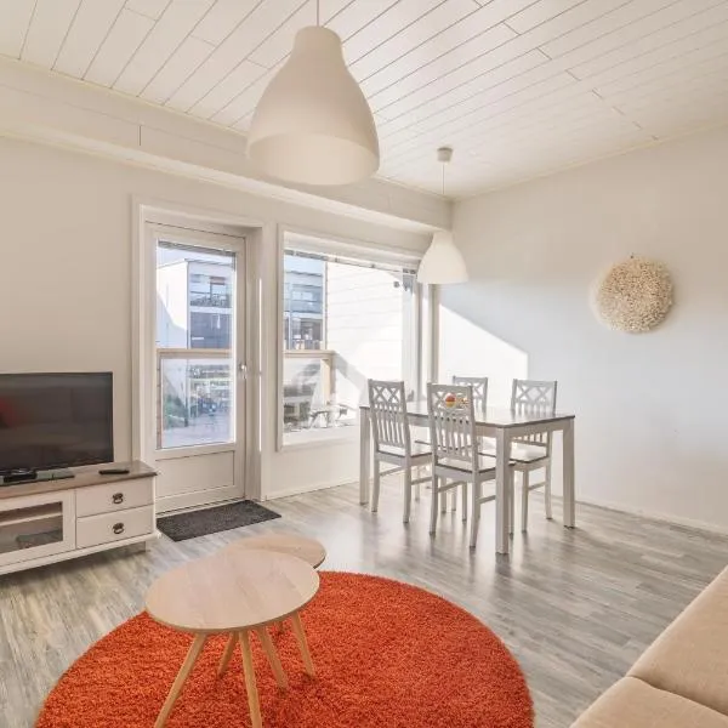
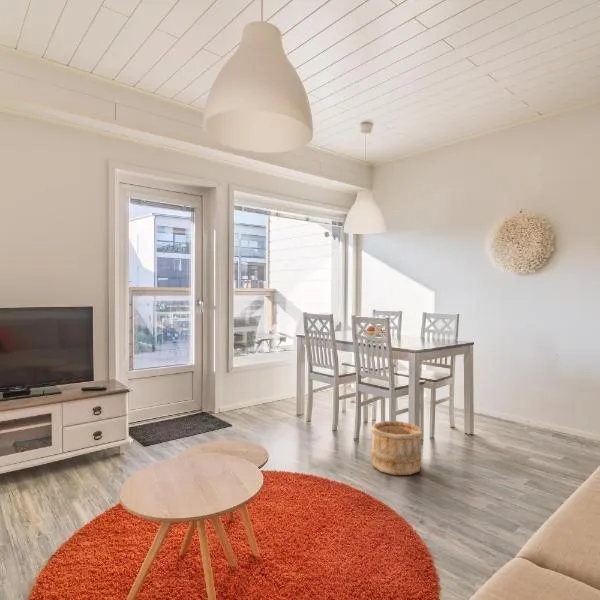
+ wooden bucket [370,420,424,476]
